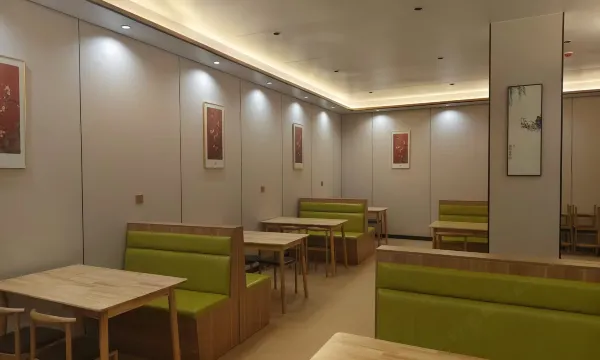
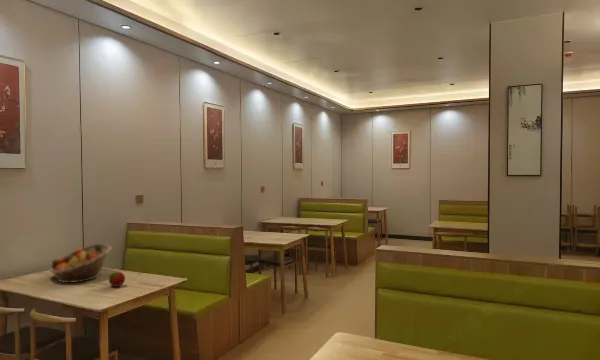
+ fruit basket [48,243,112,284]
+ fruit [108,270,126,288]
